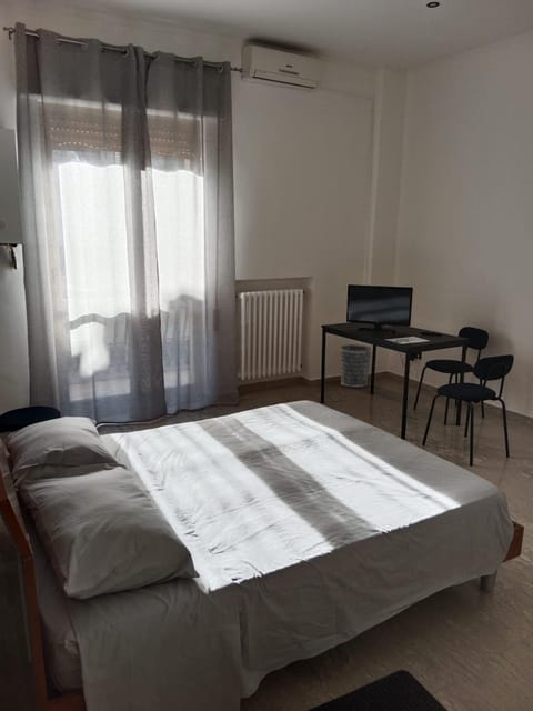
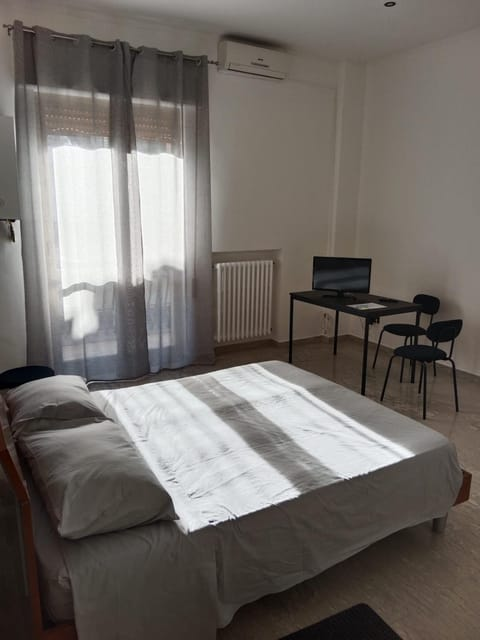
- wastebasket [340,343,372,389]
